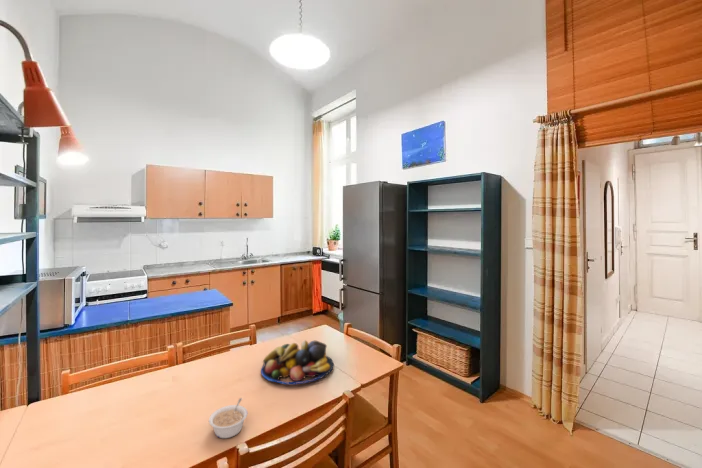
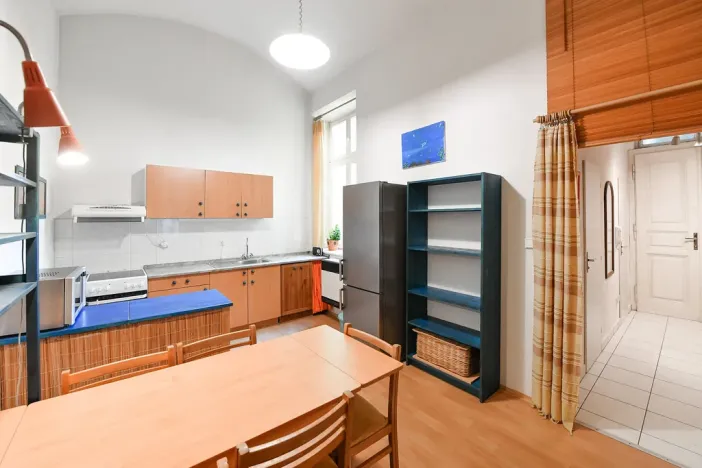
- fruit bowl [260,339,335,385]
- legume [208,397,248,439]
